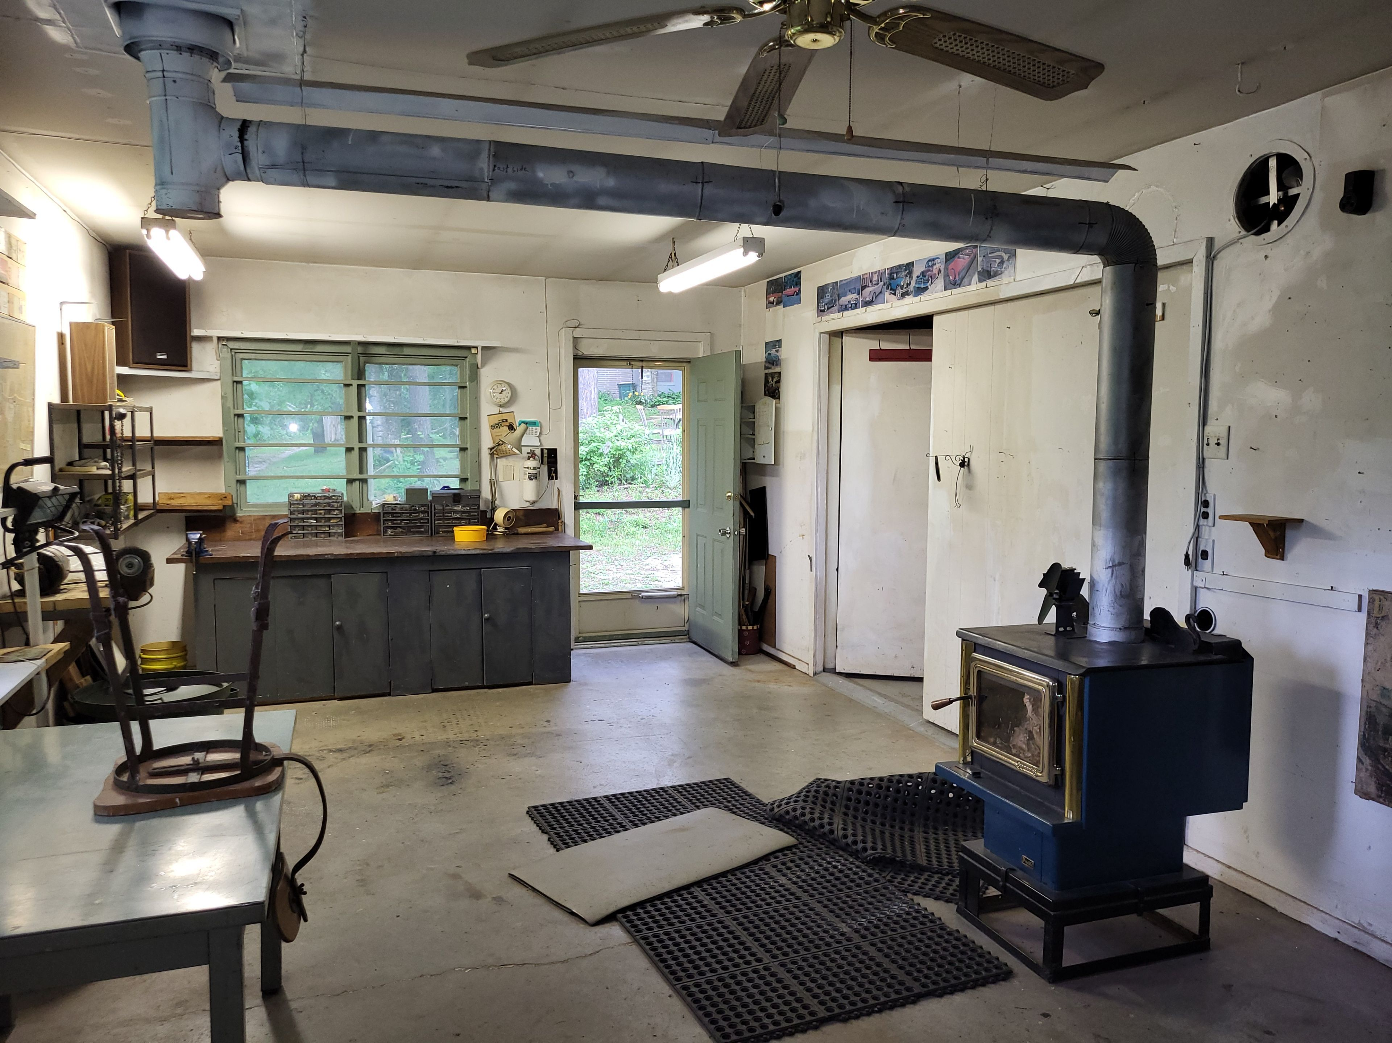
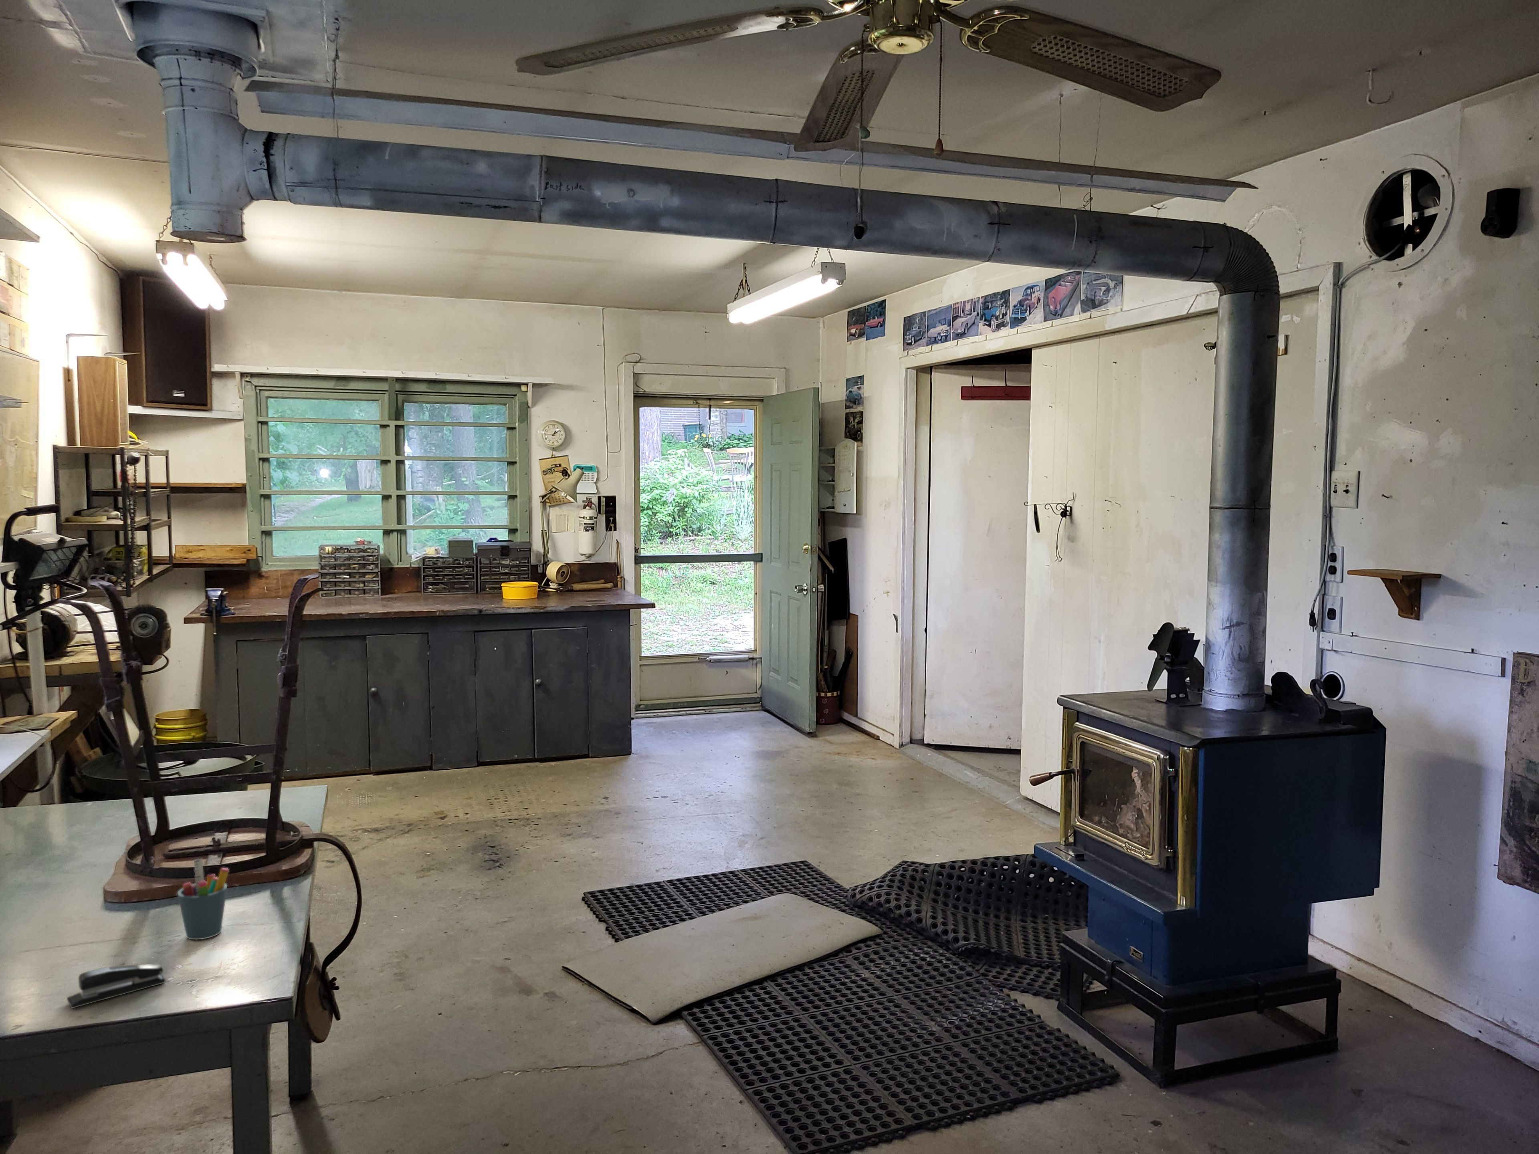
+ stapler [67,964,166,1009]
+ pen holder [177,858,230,939]
